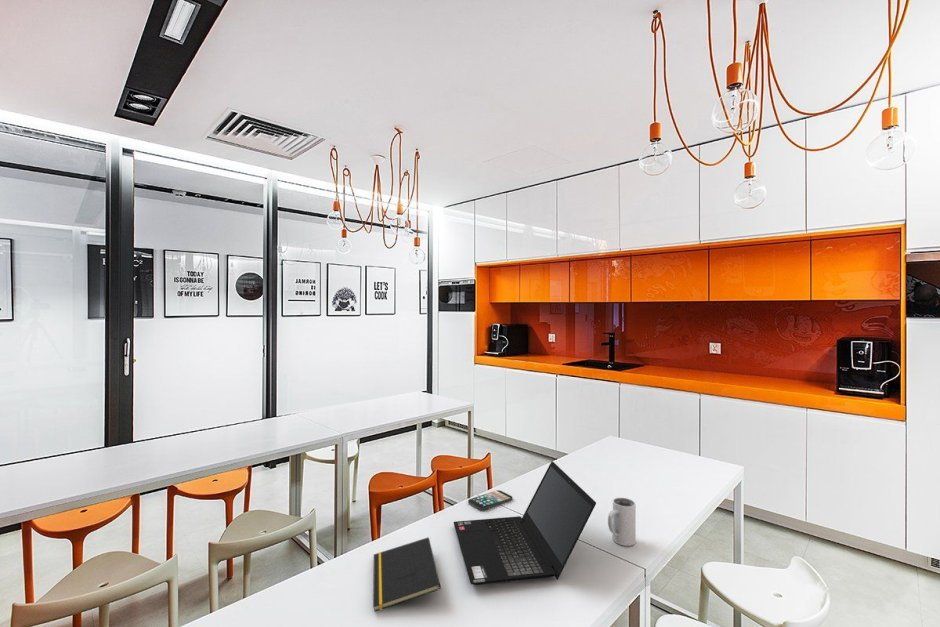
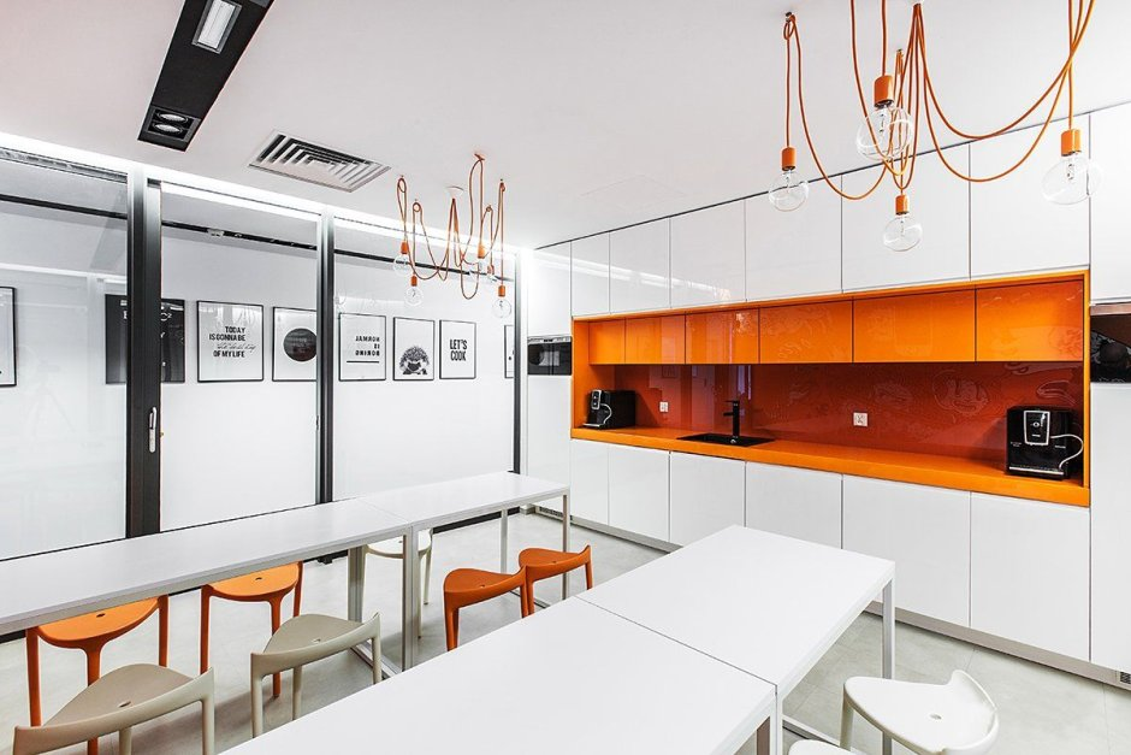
- laptop computer [453,460,597,586]
- notepad [372,536,442,613]
- mug [607,497,637,547]
- smartphone [467,489,513,511]
